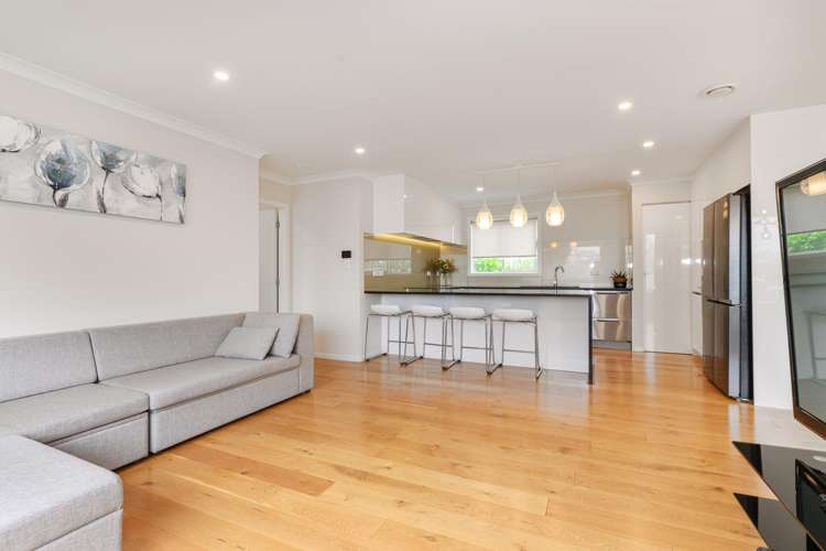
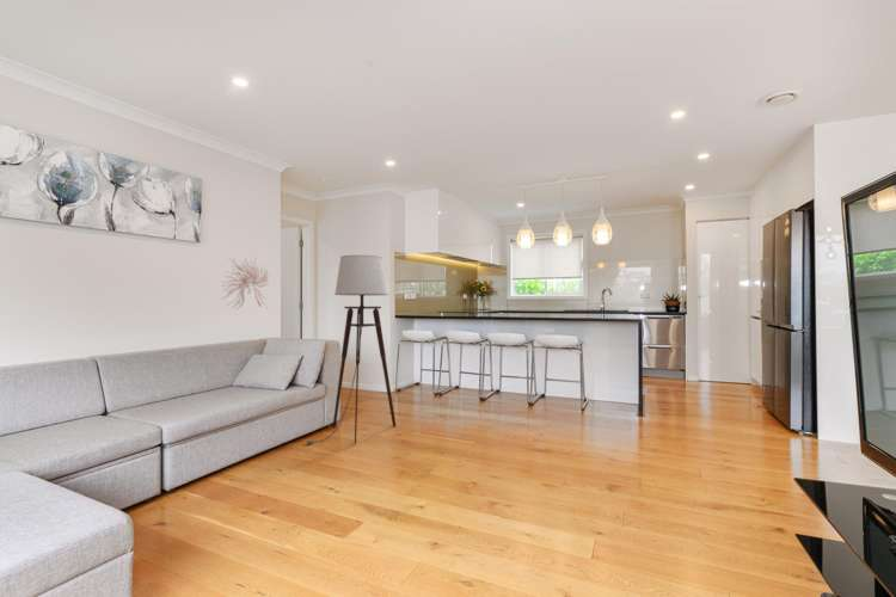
+ floor lamp [303,254,397,445]
+ wall sculpture [220,257,270,310]
